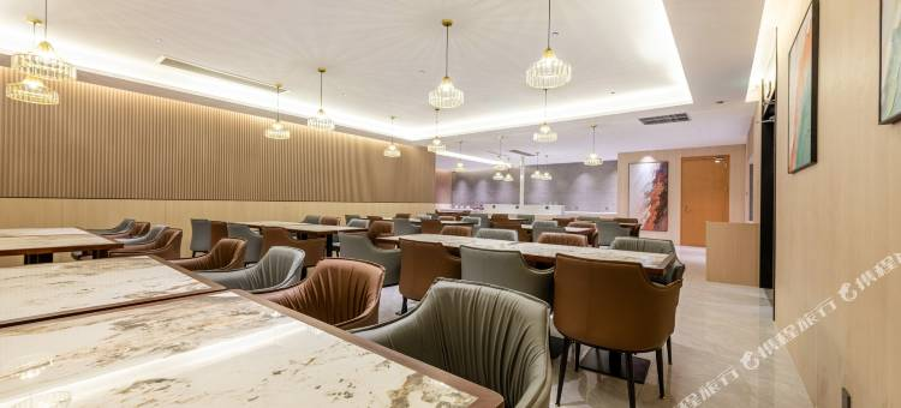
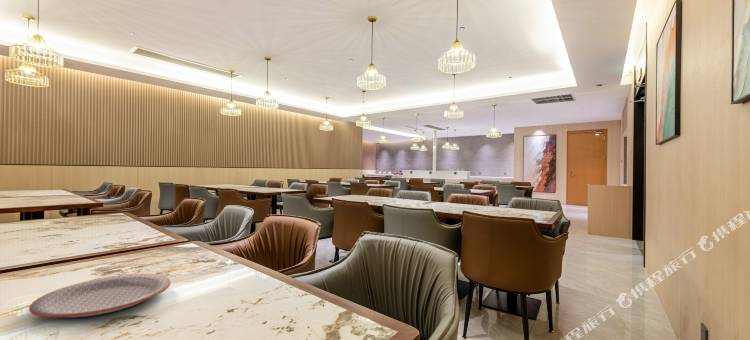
+ plate [28,273,171,318]
